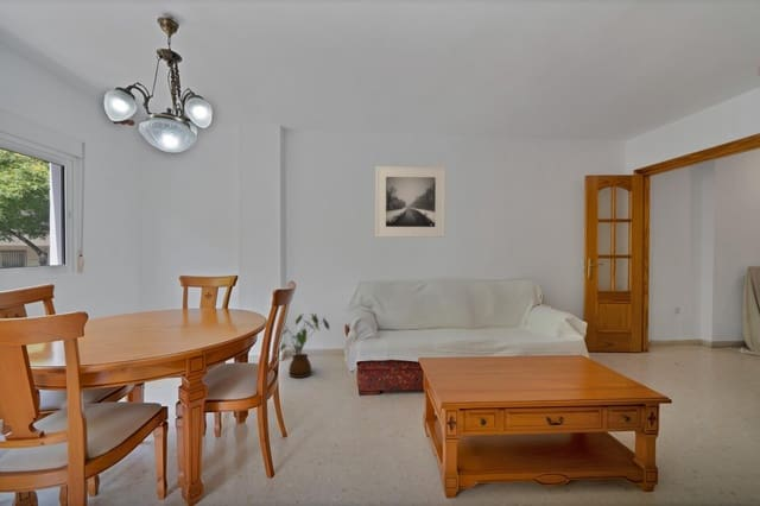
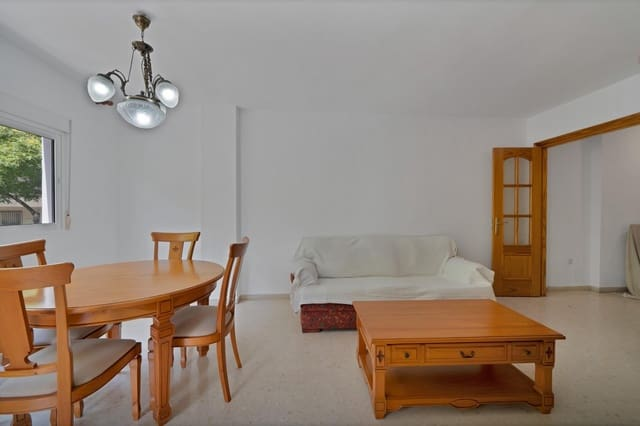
- house plant [279,312,330,379]
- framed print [374,165,446,239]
